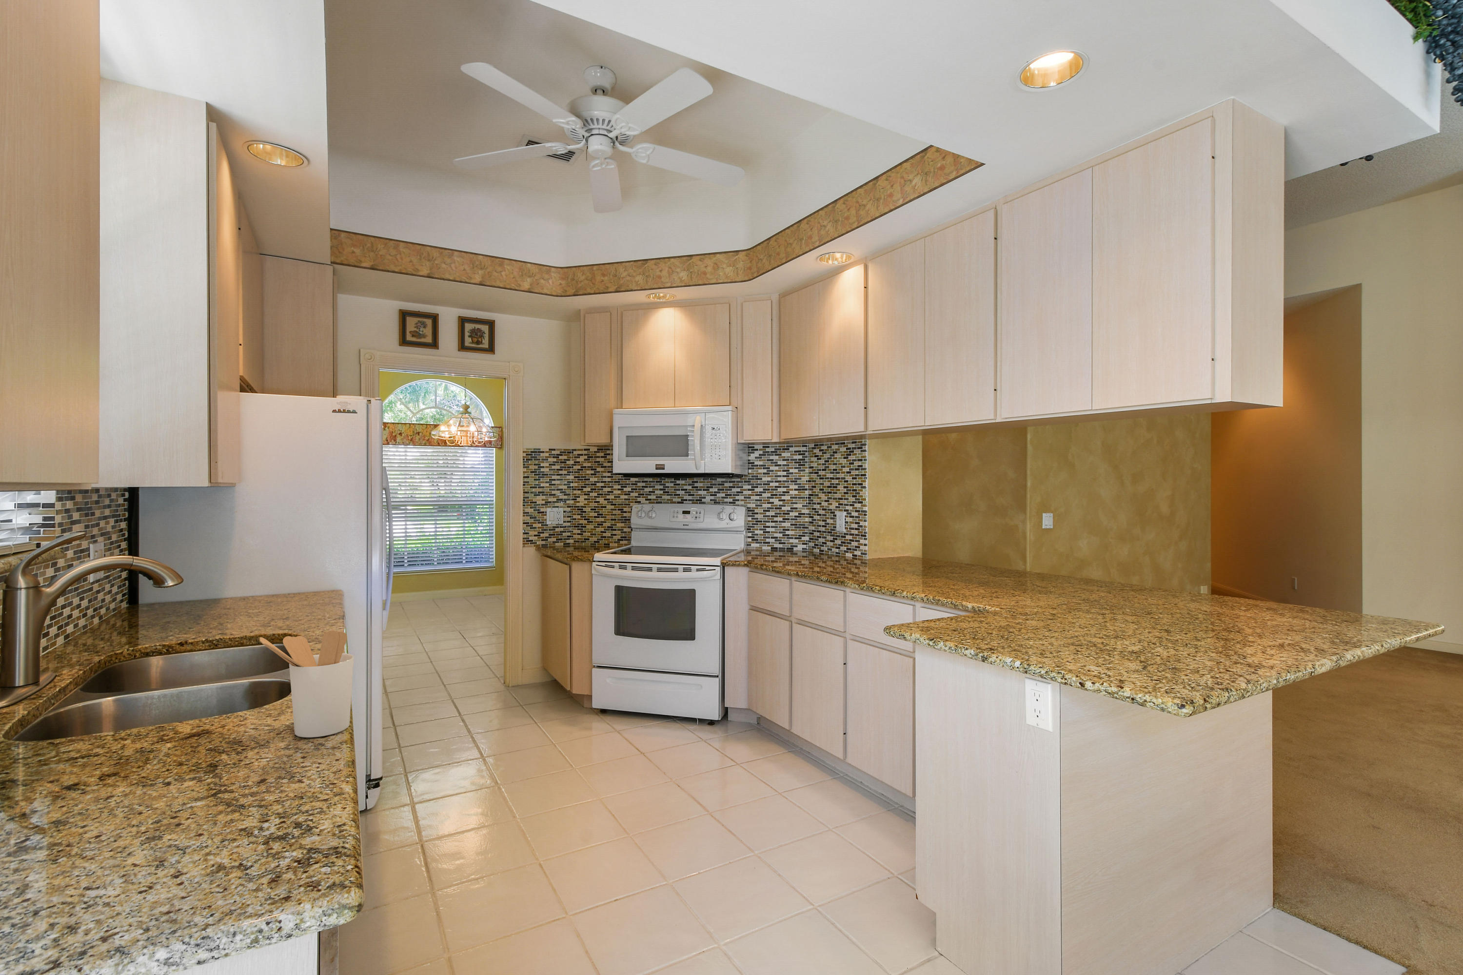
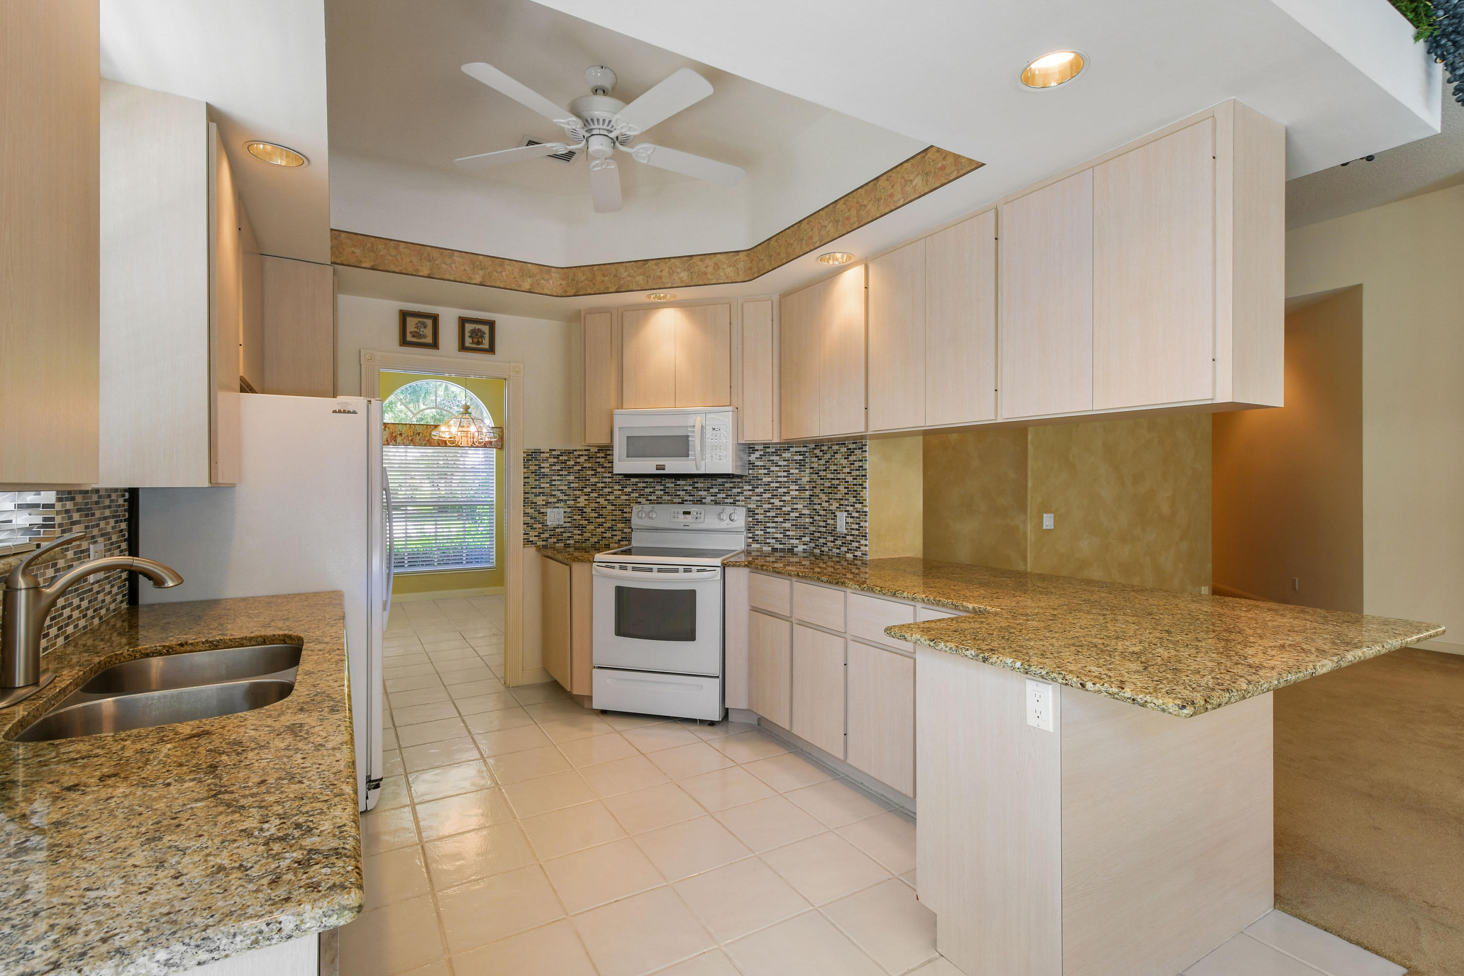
- utensil holder [259,630,355,738]
